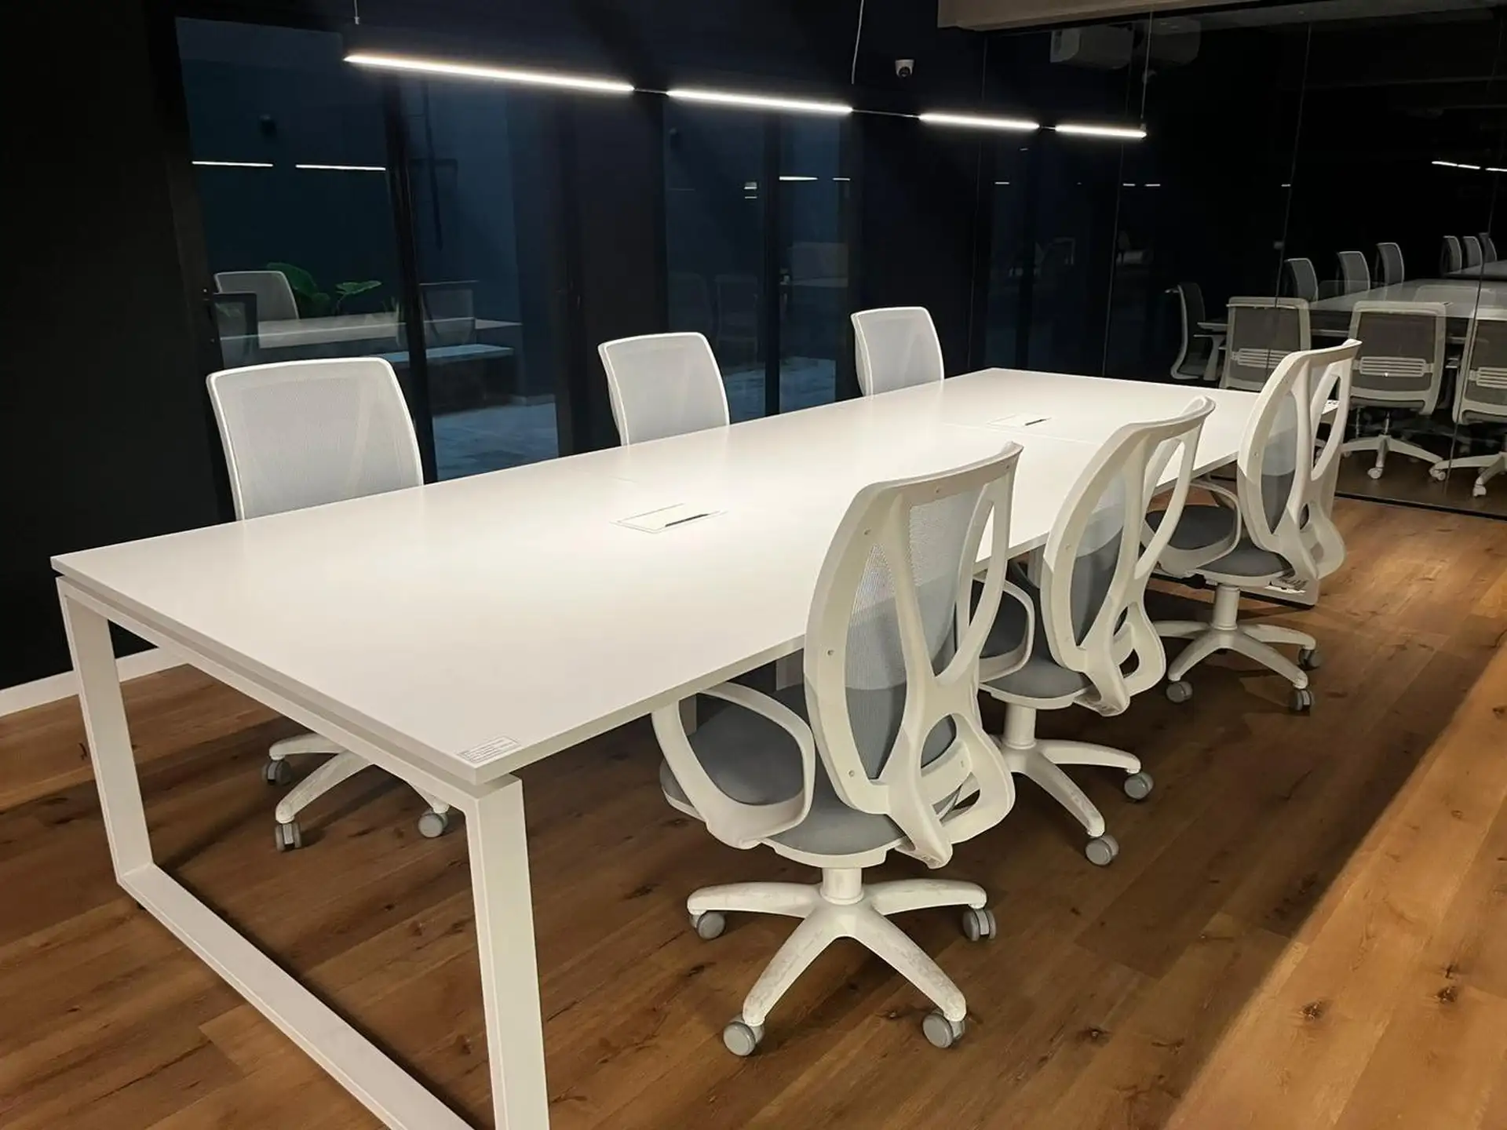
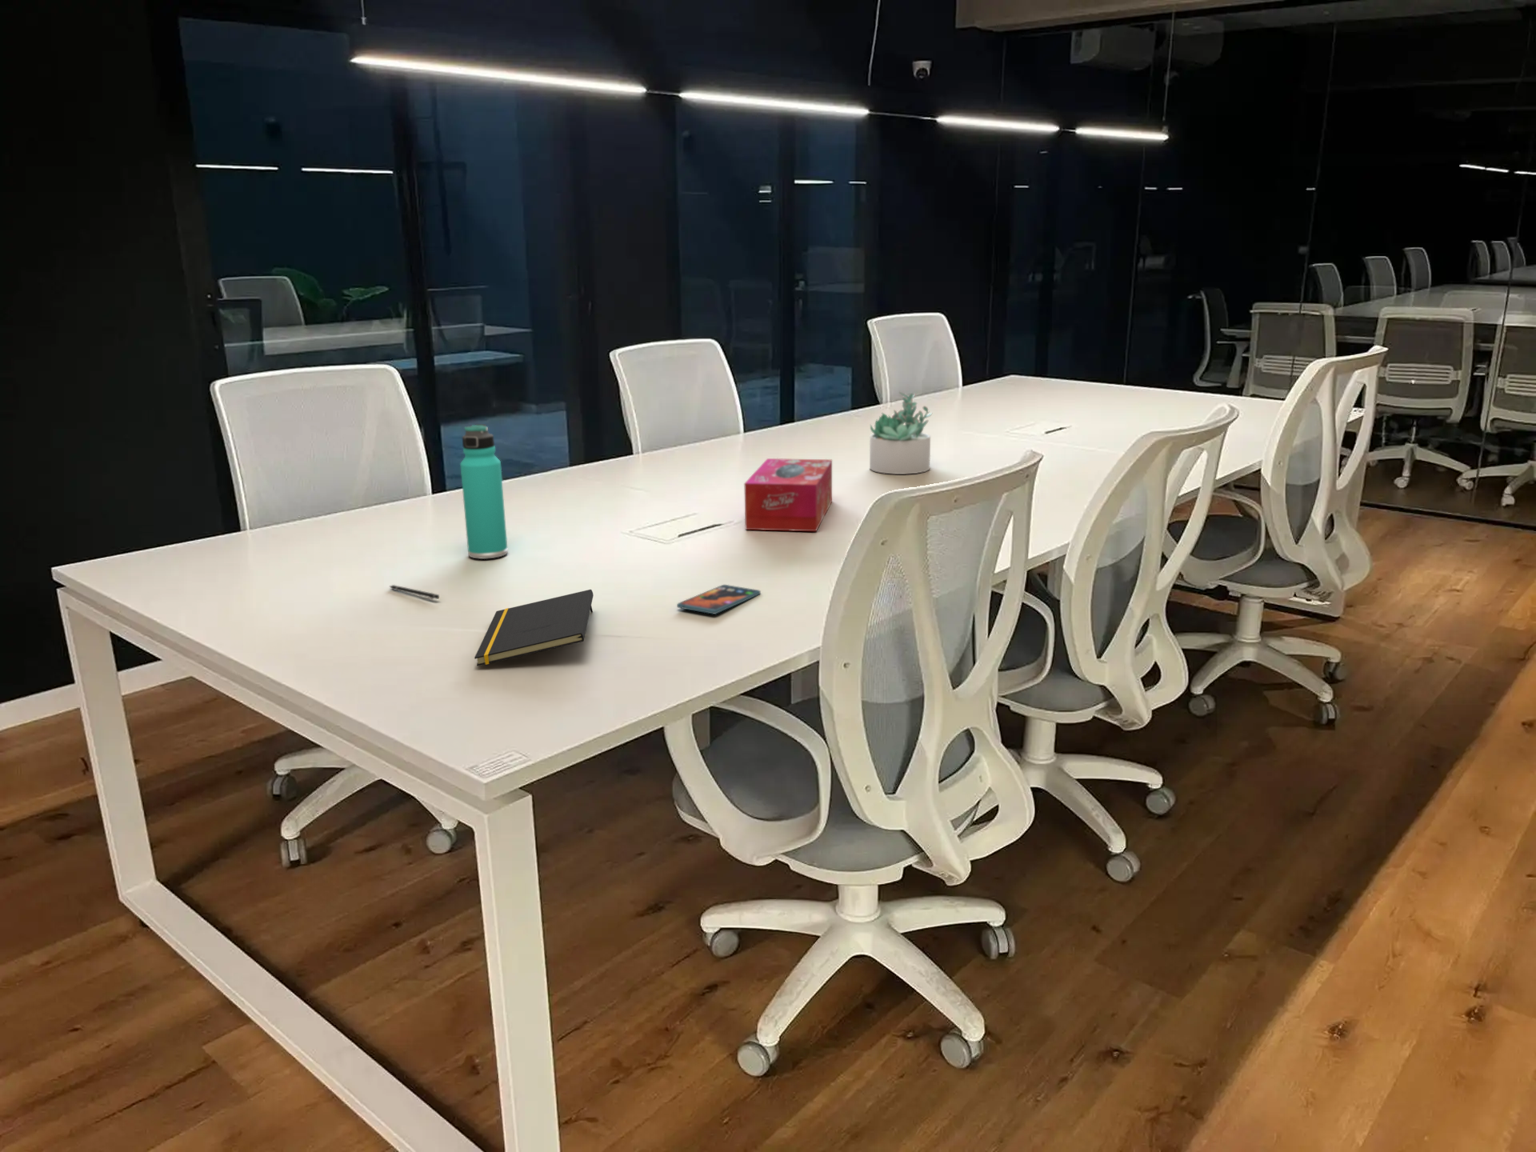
+ tissue box [743,457,833,532]
+ pen [388,584,440,600]
+ smartphone [676,584,762,615]
+ thermos bottle [460,424,509,560]
+ succulent plant [868,391,932,476]
+ notepad [474,589,594,667]
